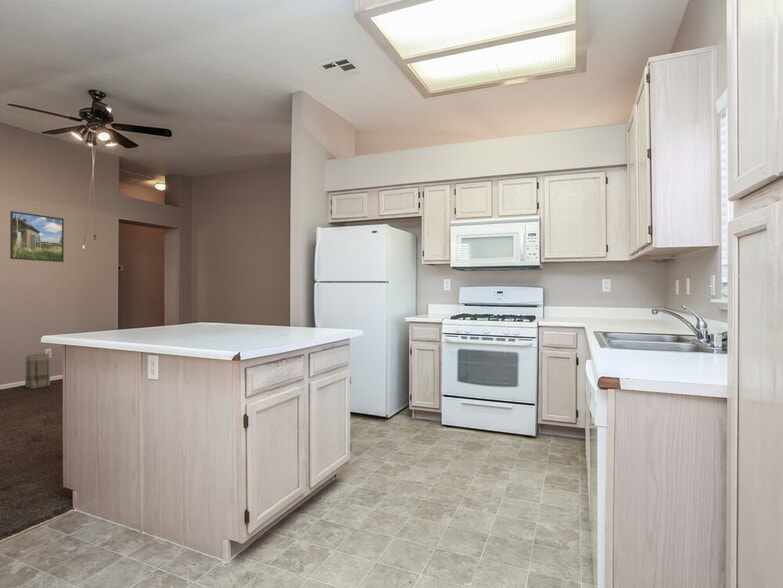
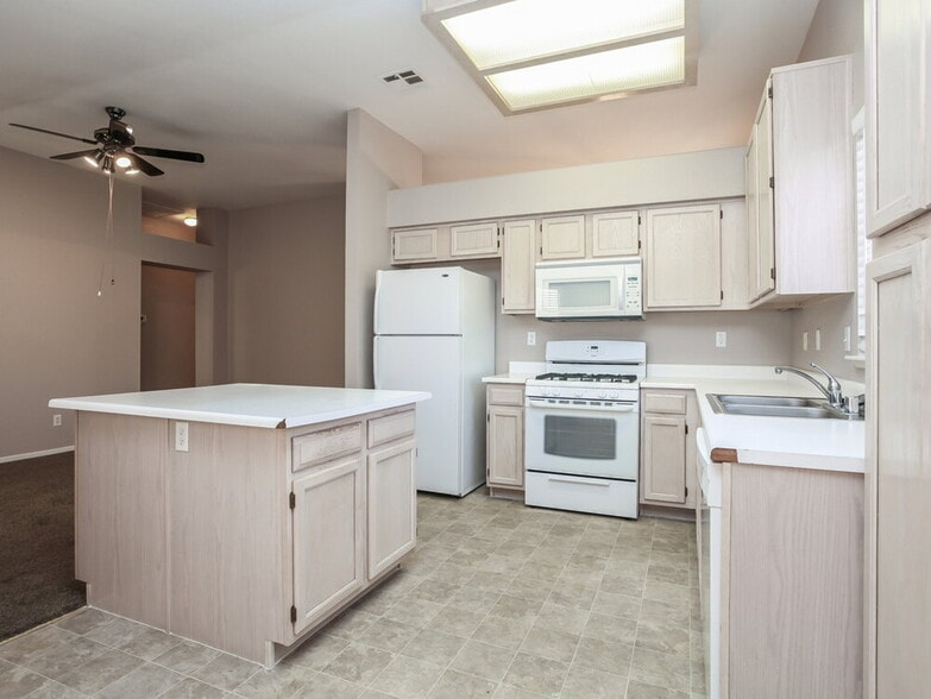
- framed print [9,210,65,263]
- basket [24,353,51,390]
